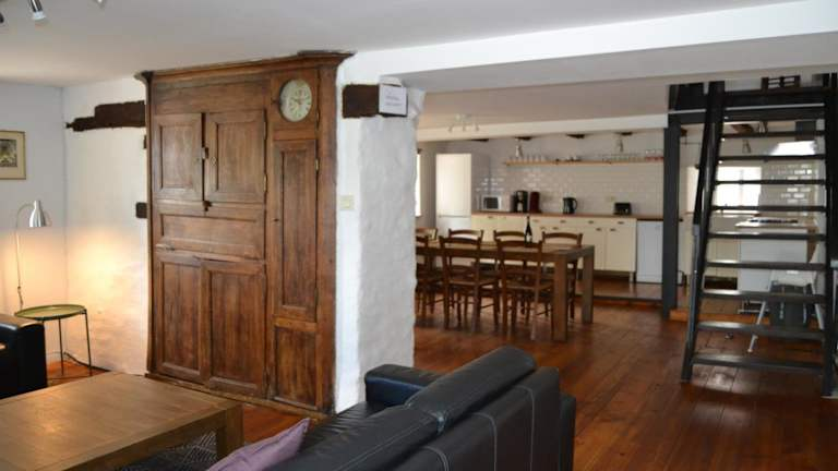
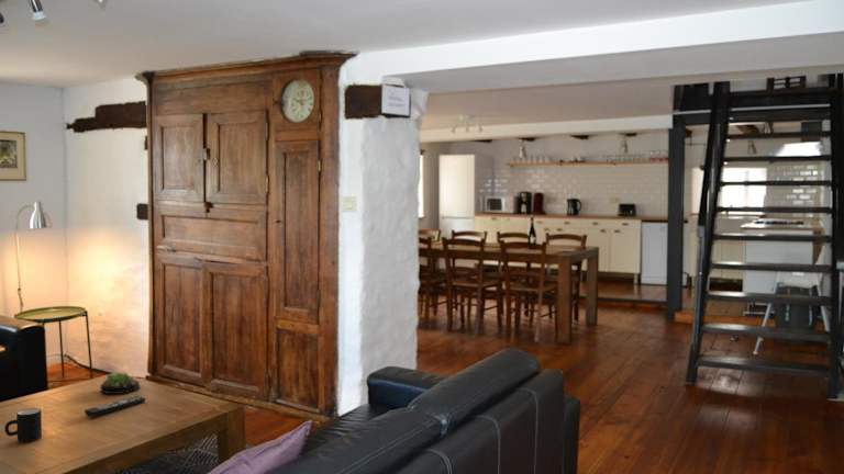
+ succulent plant [99,371,141,395]
+ mug [3,407,43,443]
+ remote control [84,395,146,418]
